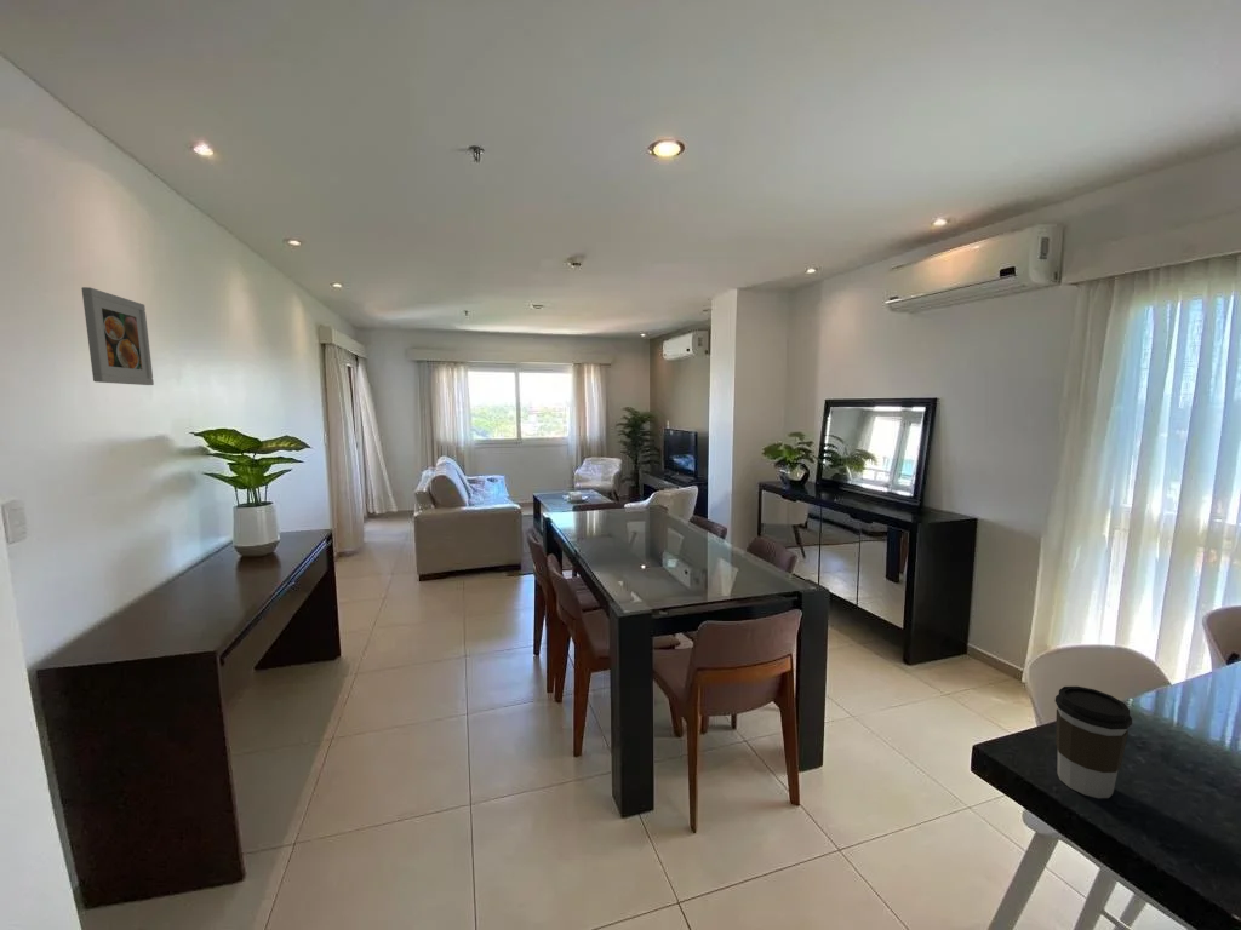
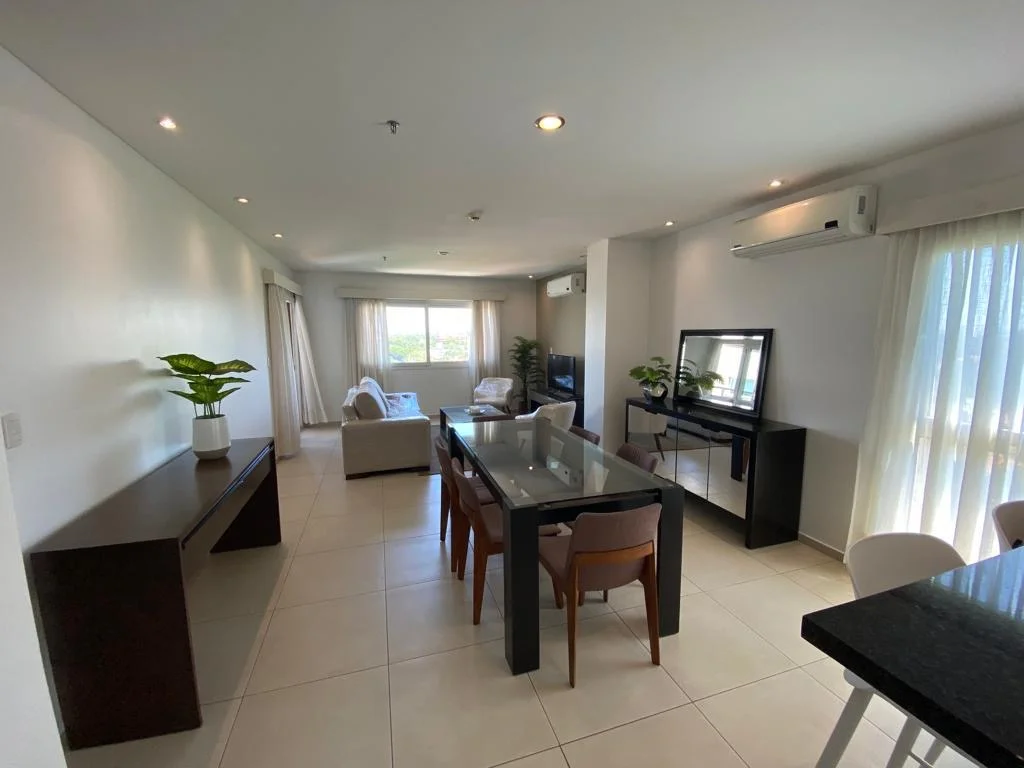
- coffee cup [1054,685,1133,799]
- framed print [80,286,155,386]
